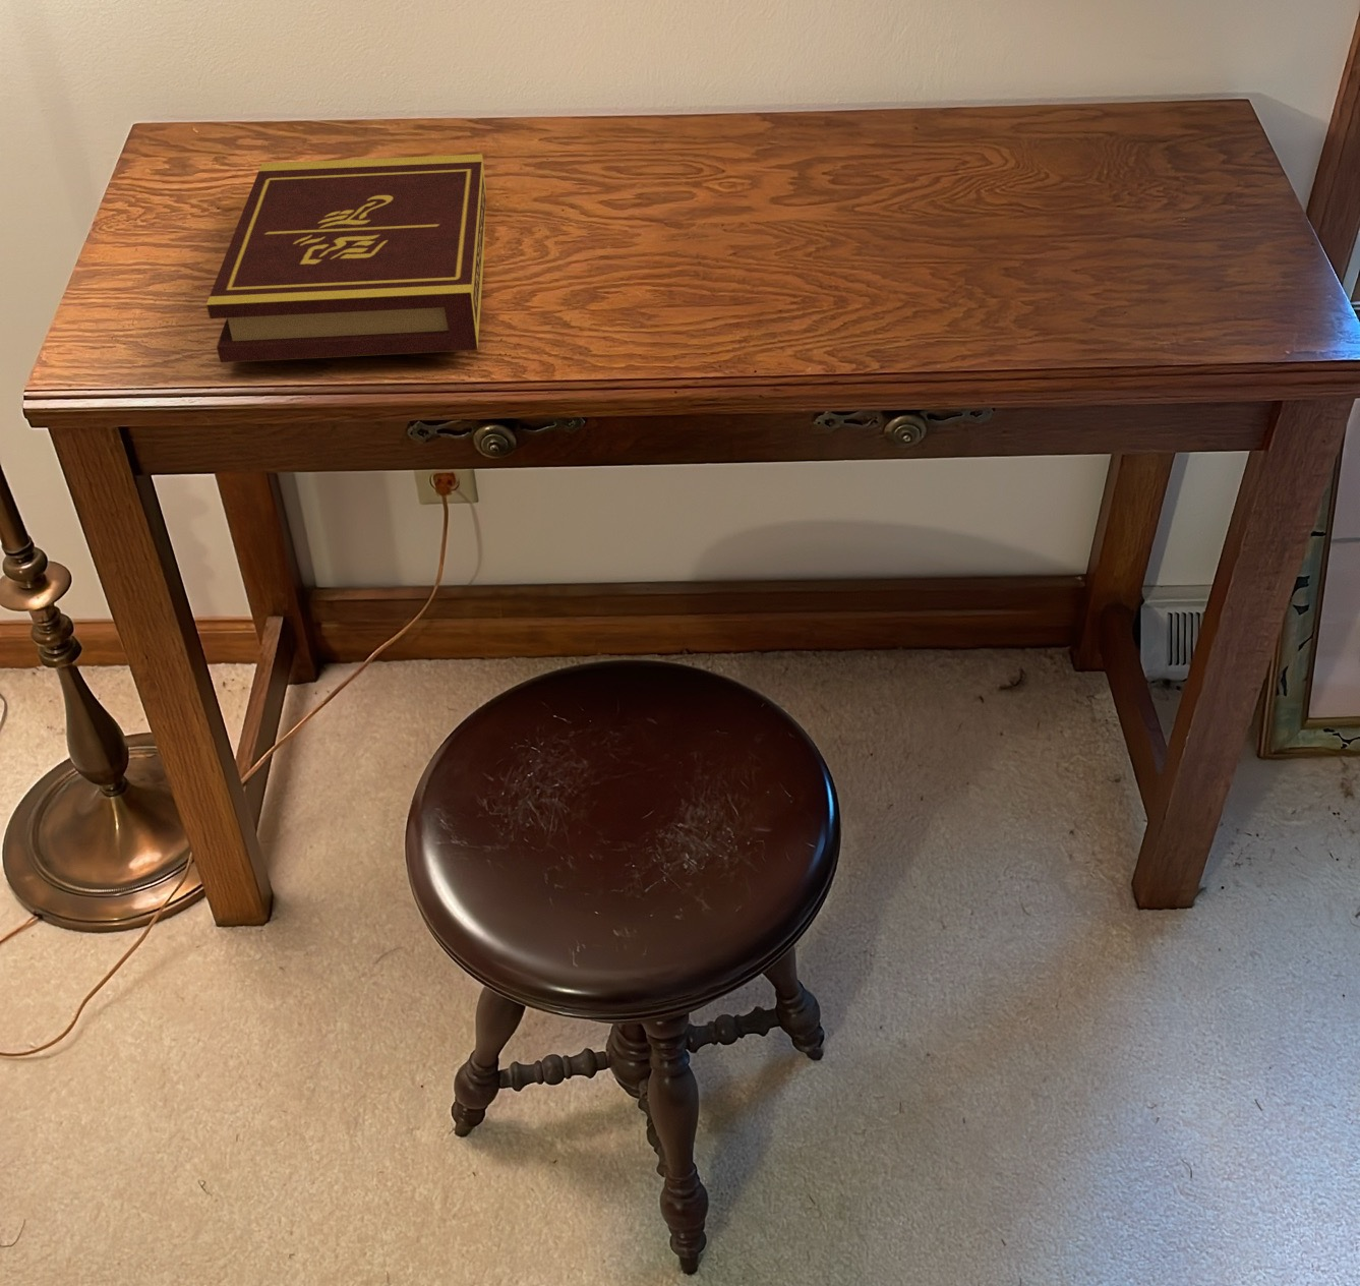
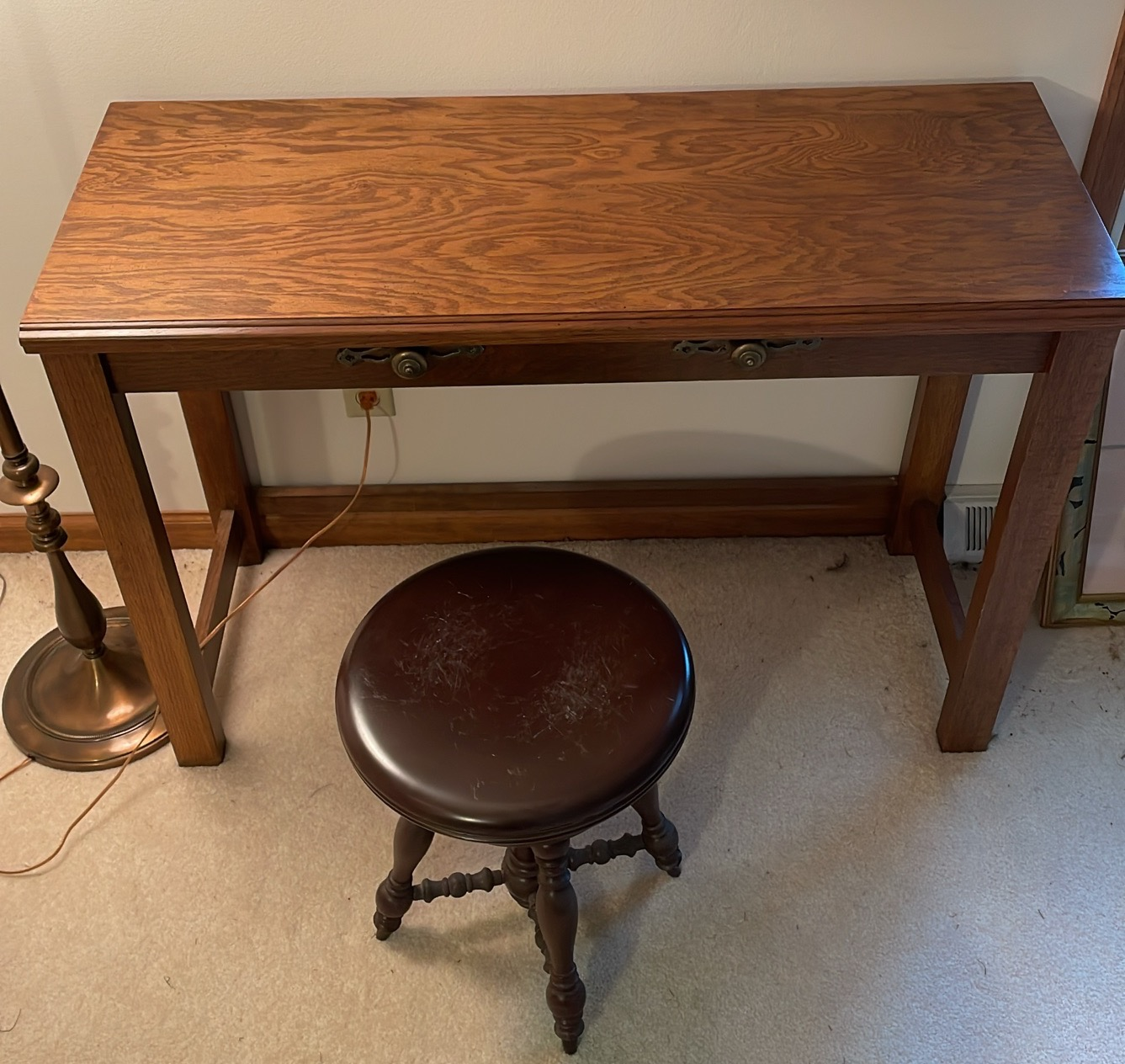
- book [206,152,487,364]
